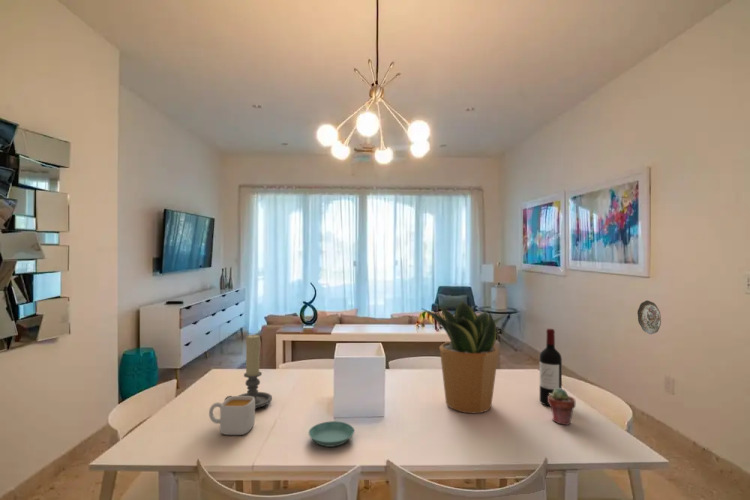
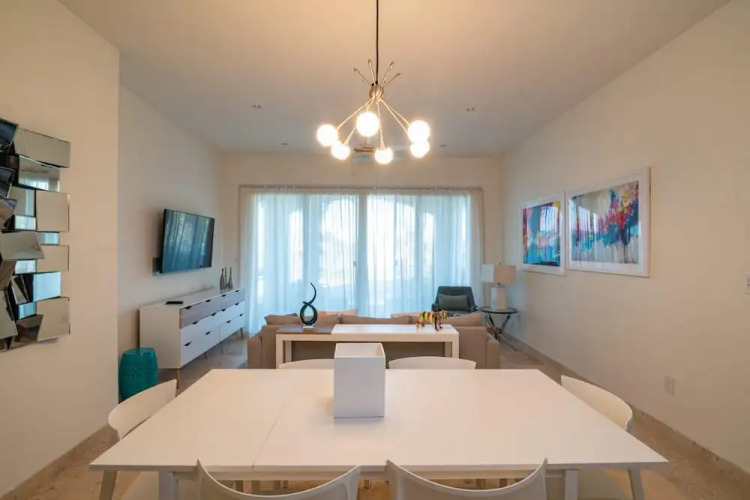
- potted plant [420,299,506,414]
- wine bottle [539,328,563,407]
- decorative plate [636,299,662,335]
- mug [208,395,256,436]
- potted succulent [548,388,577,426]
- saucer [308,420,355,448]
- candle holder [223,334,273,410]
